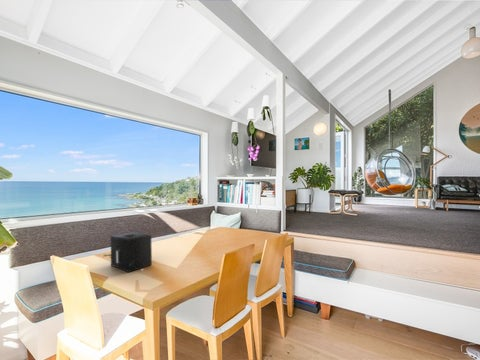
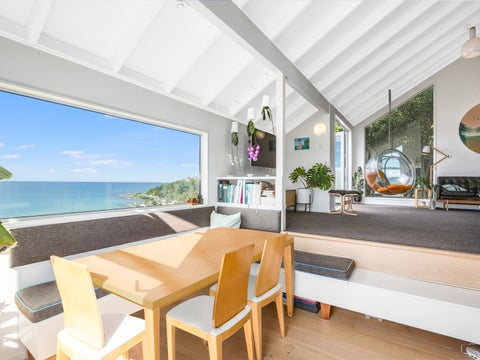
- speaker [102,231,153,273]
